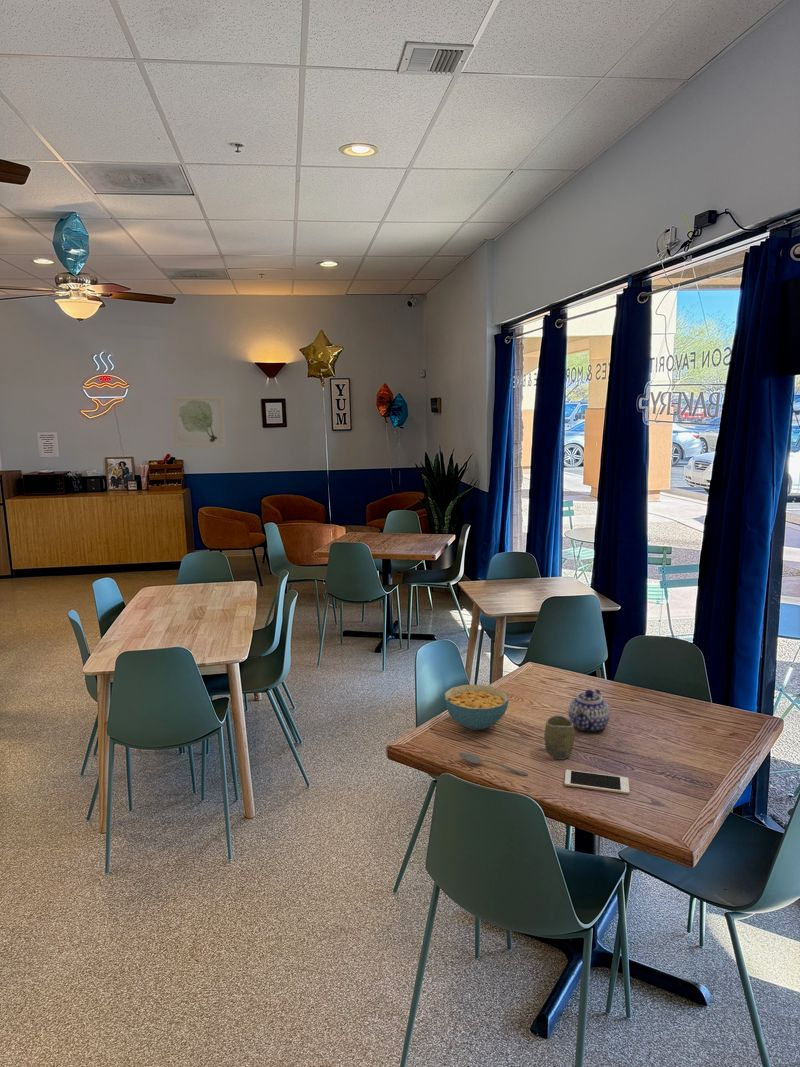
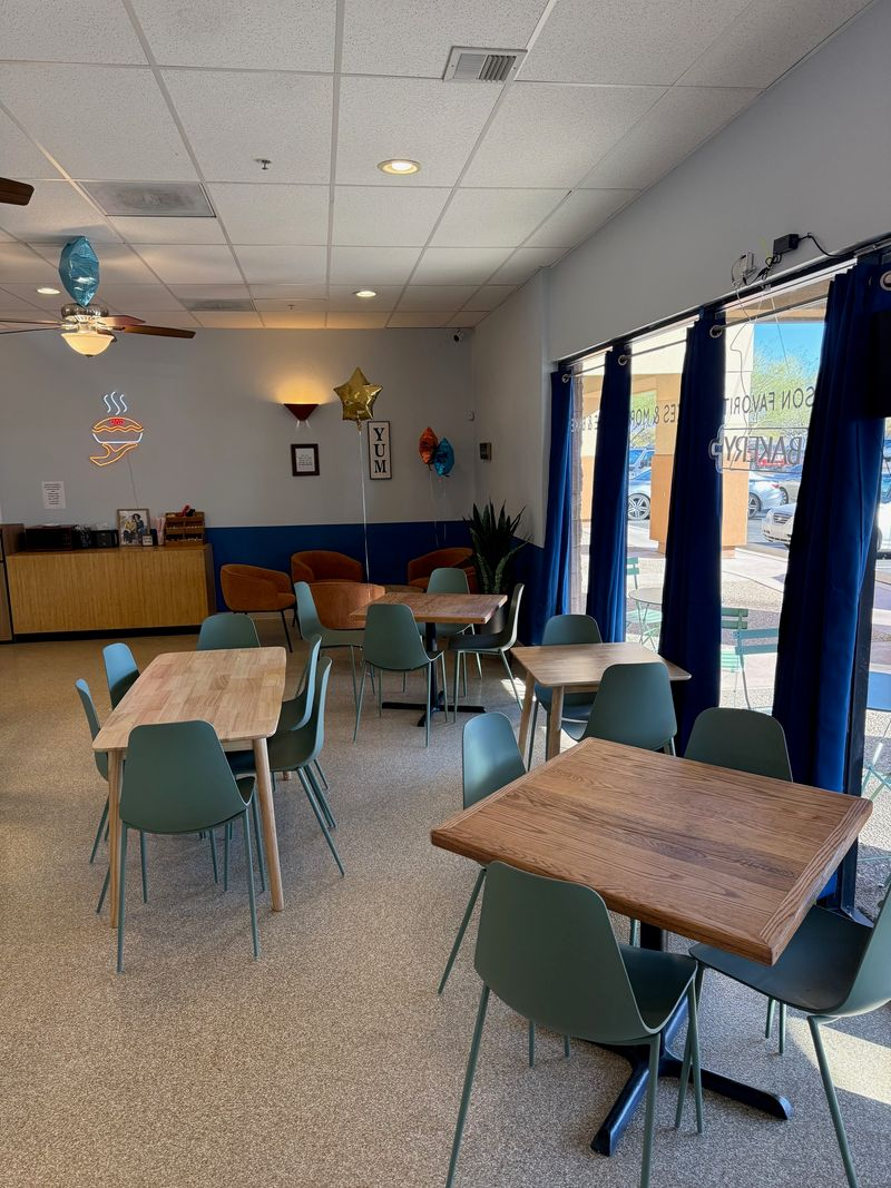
- teapot [568,688,611,733]
- spoon [458,752,529,776]
- cup [543,714,575,760]
- cell phone [564,769,630,795]
- wall art [171,395,226,448]
- cereal bowl [444,684,509,731]
